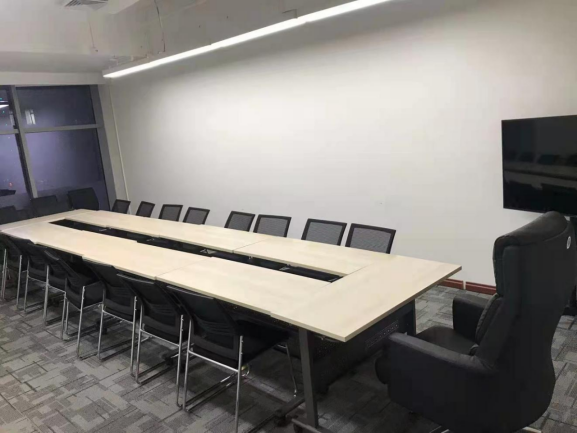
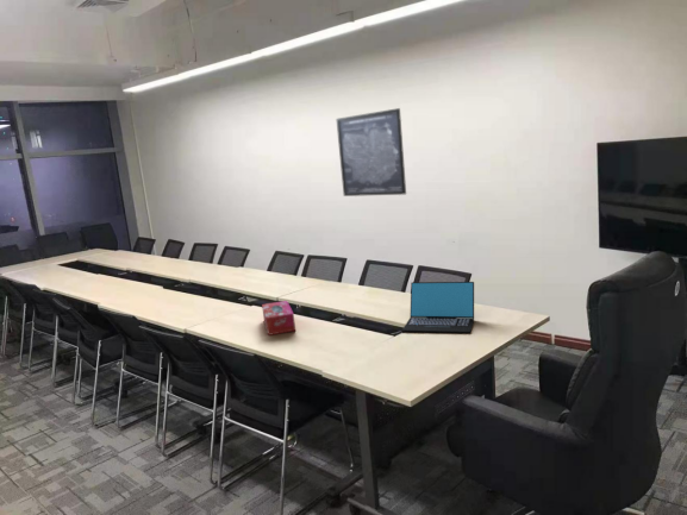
+ laptop [401,281,475,334]
+ tissue box [261,300,296,337]
+ wall art [335,107,407,197]
